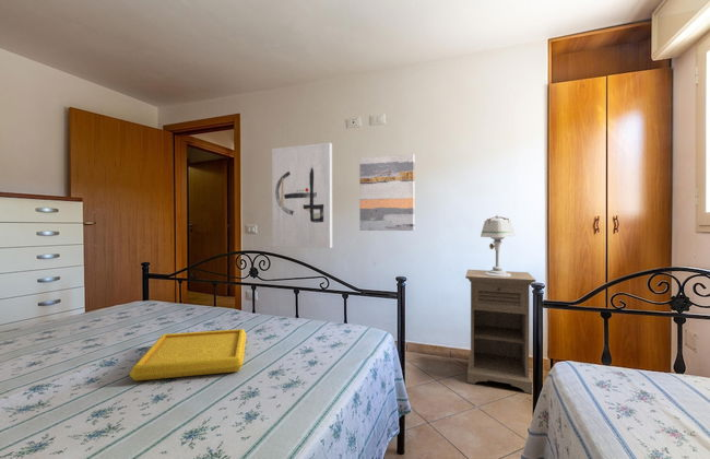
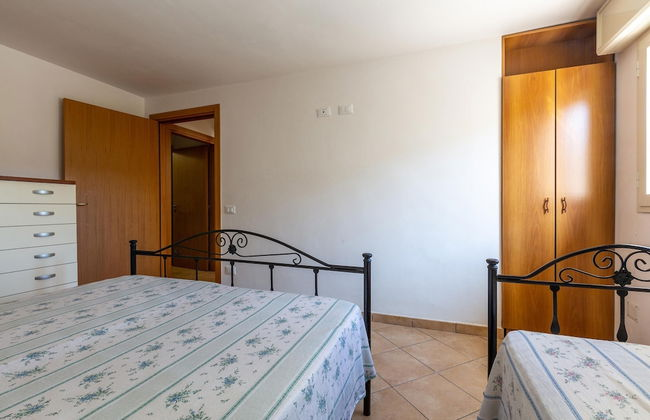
- table lamp [480,214,517,276]
- nightstand [464,269,536,395]
- wall art [358,153,416,232]
- wall art [271,142,333,249]
- serving tray [129,328,248,381]
